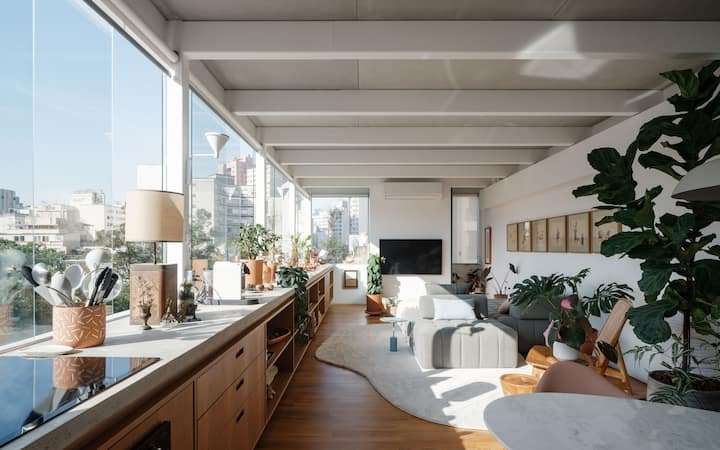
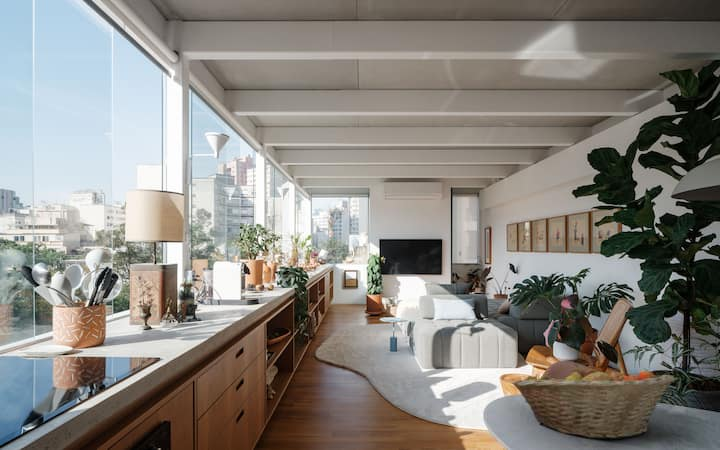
+ fruit basket [512,363,676,440]
